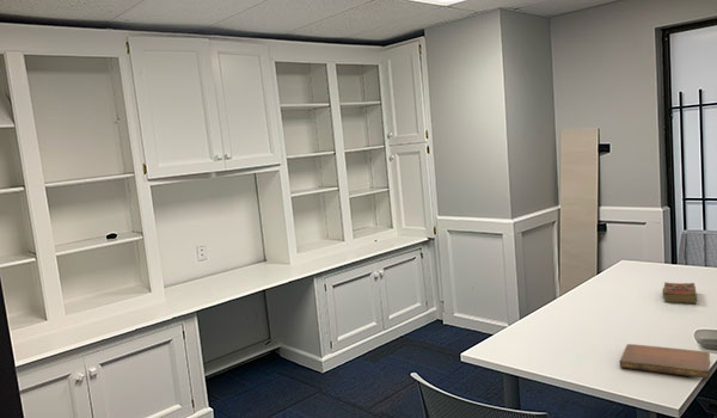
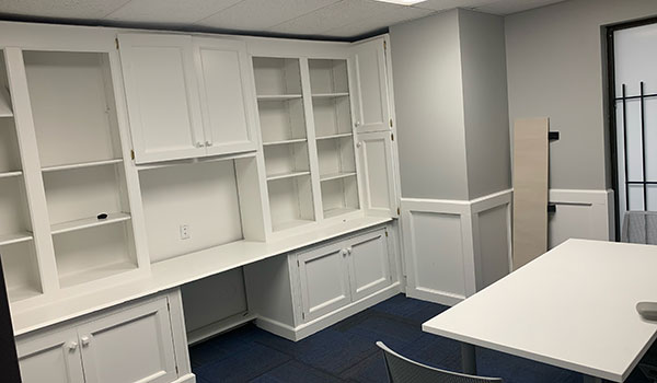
- book [661,282,698,305]
- notebook [619,343,711,380]
